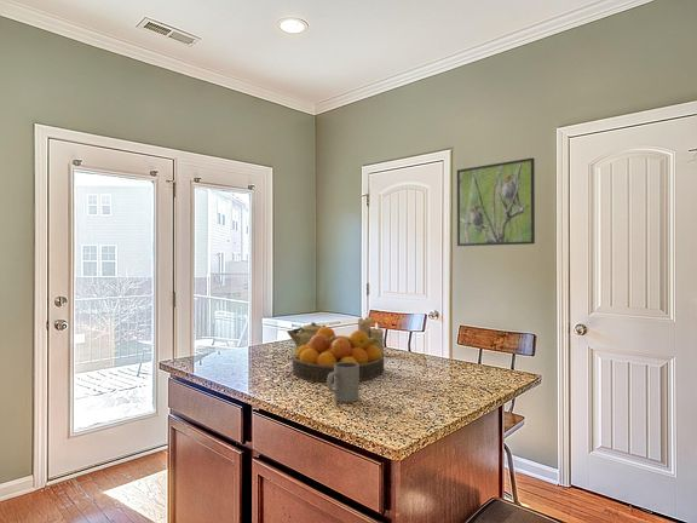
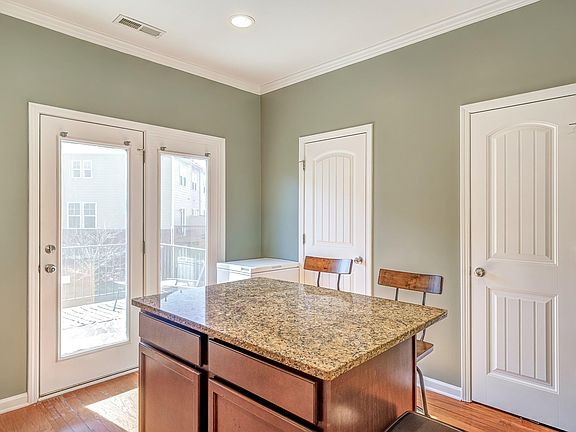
- fruit bowl [292,326,385,383]
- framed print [456,156,536,247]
- kettle [286,321,327,355]
- mug [326,362,361,403]
- candle [357,312,385,355]
